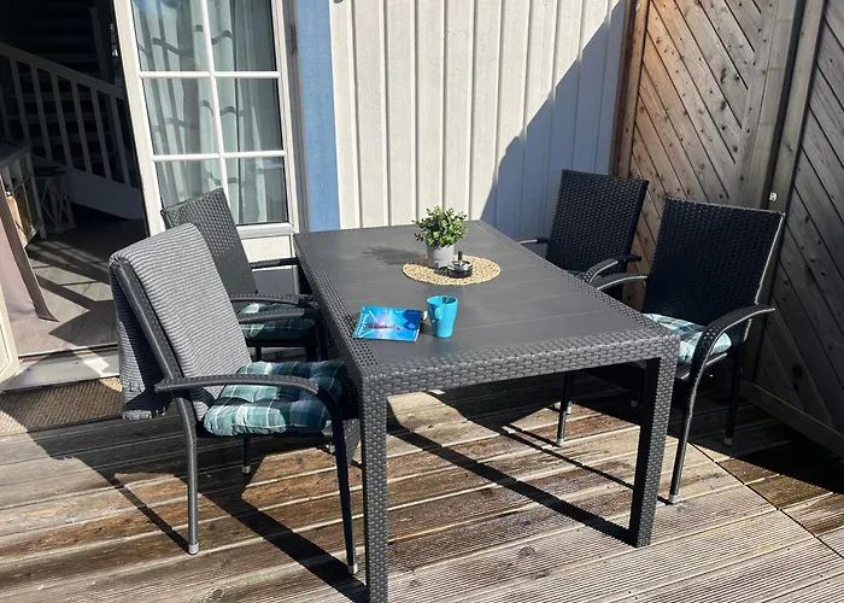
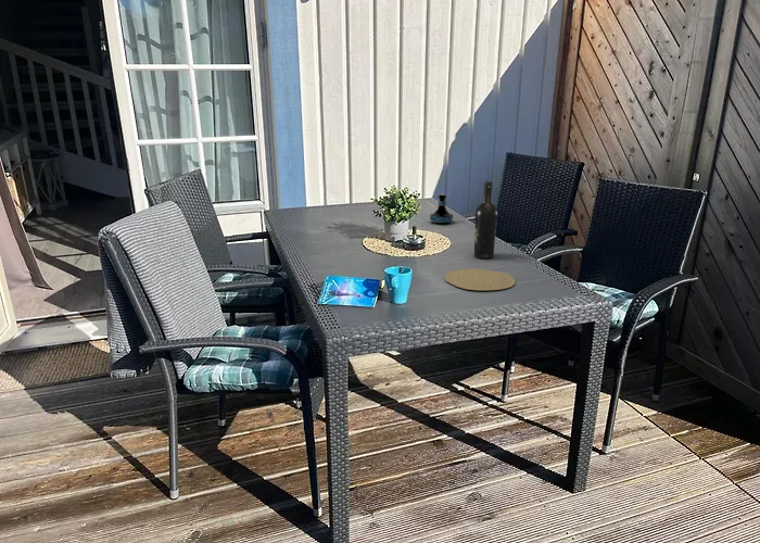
+ plate [444,267,517,291]
+ tequila bottle [429,193,454,226]
+ wine bottle [473,180,498,260]
